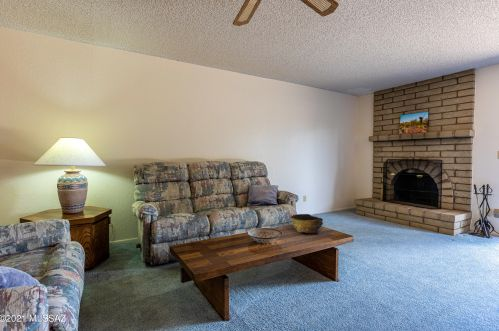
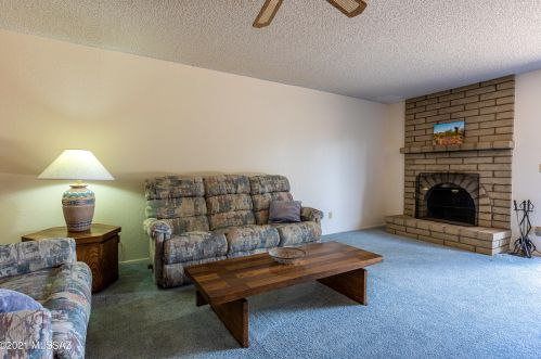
- bowl [290,213,324,235]
